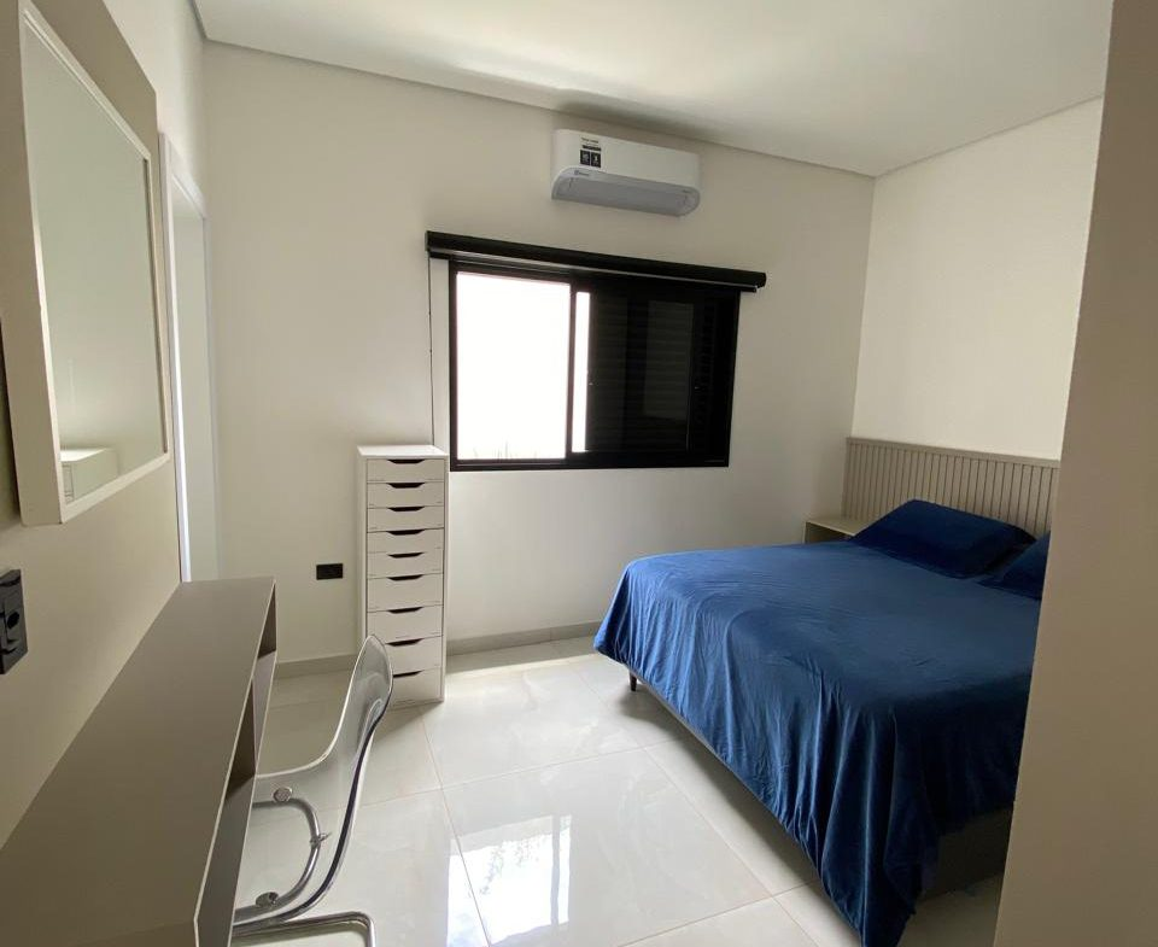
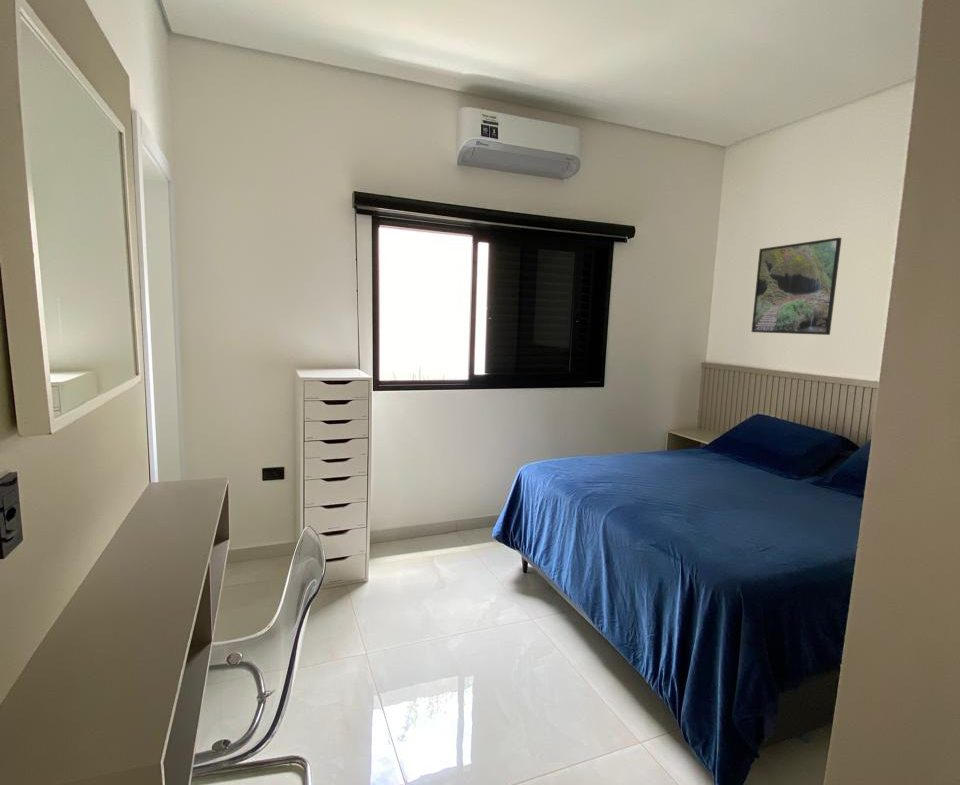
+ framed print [751,237,843,336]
